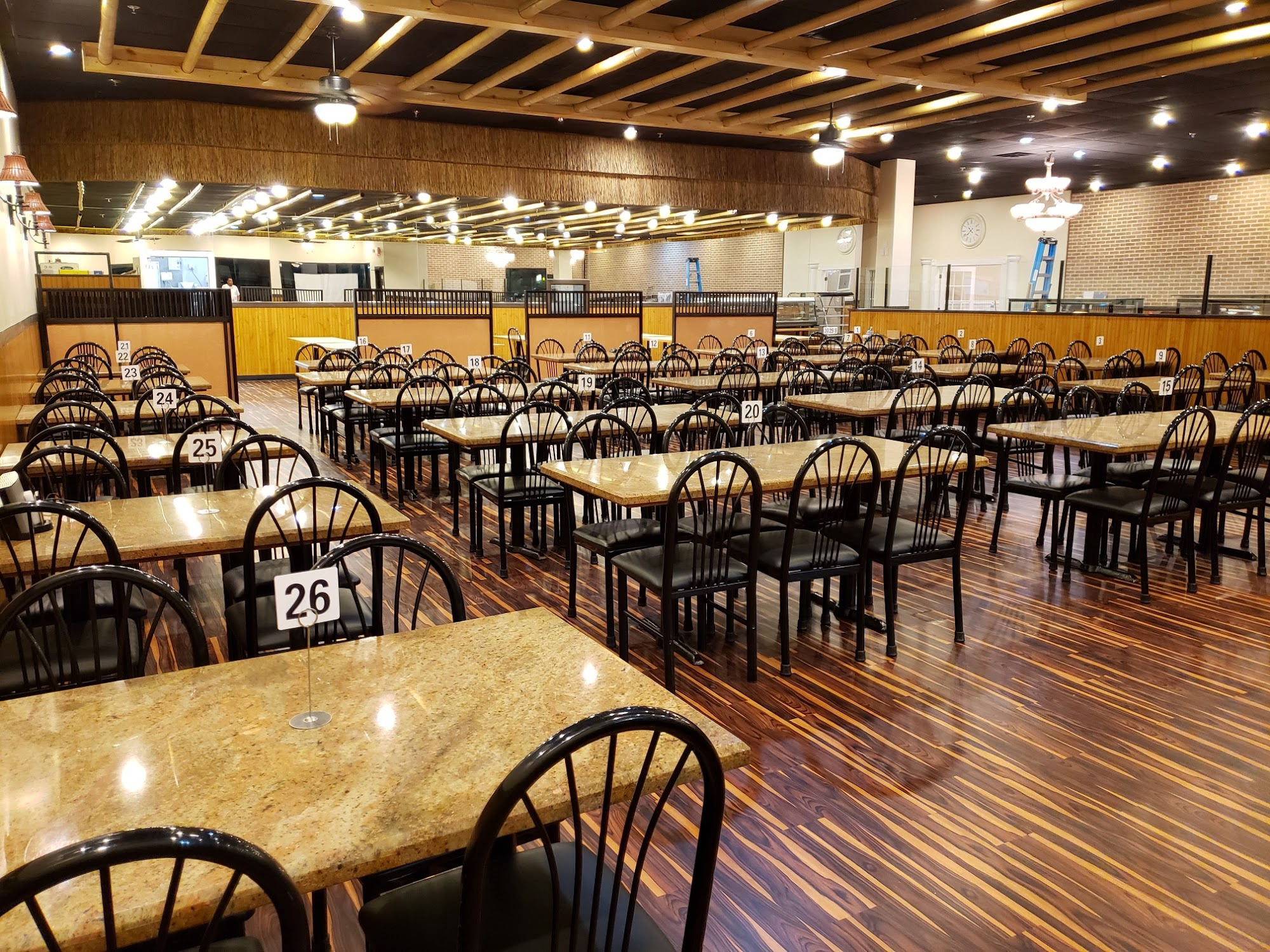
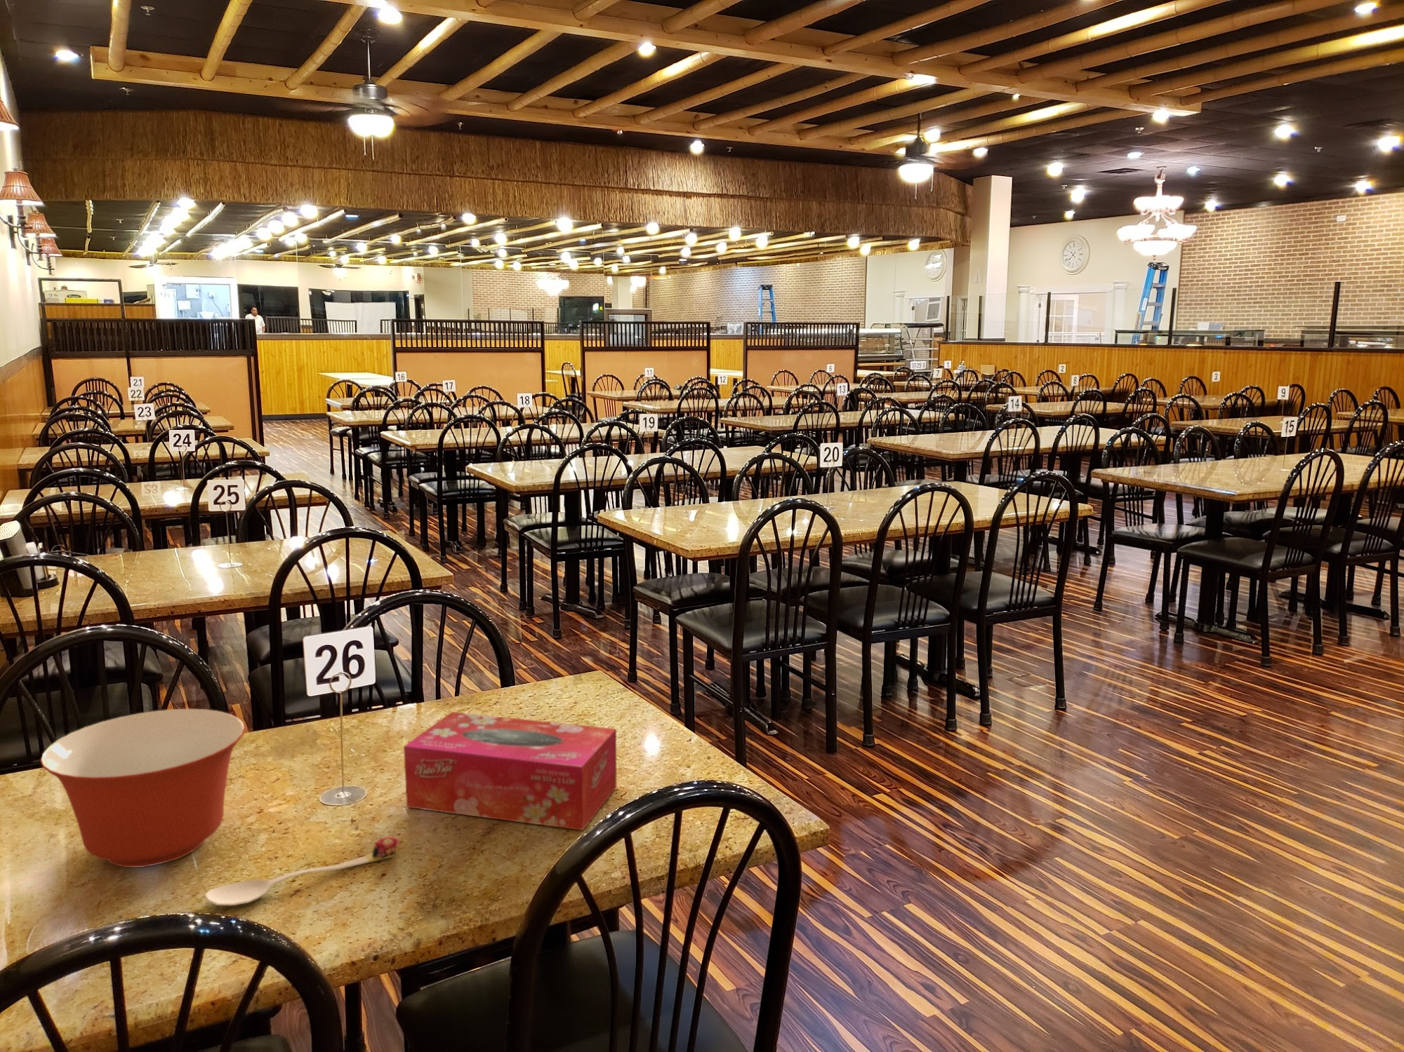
+ mixing bowl [40,708,245,869]
+ tissue box [402,712,618,831]
+ spoon [203,835,400,906]
